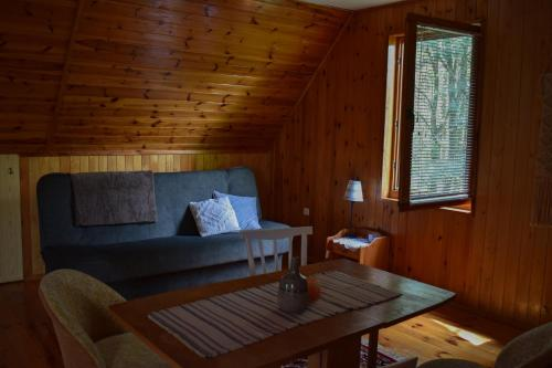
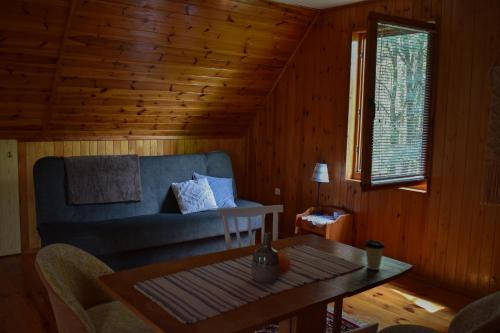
+ coffee cup [363,239,386,271]
